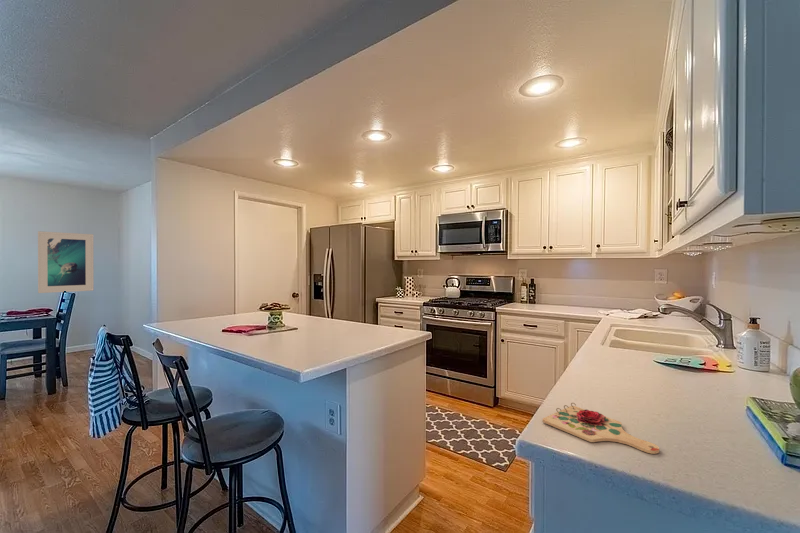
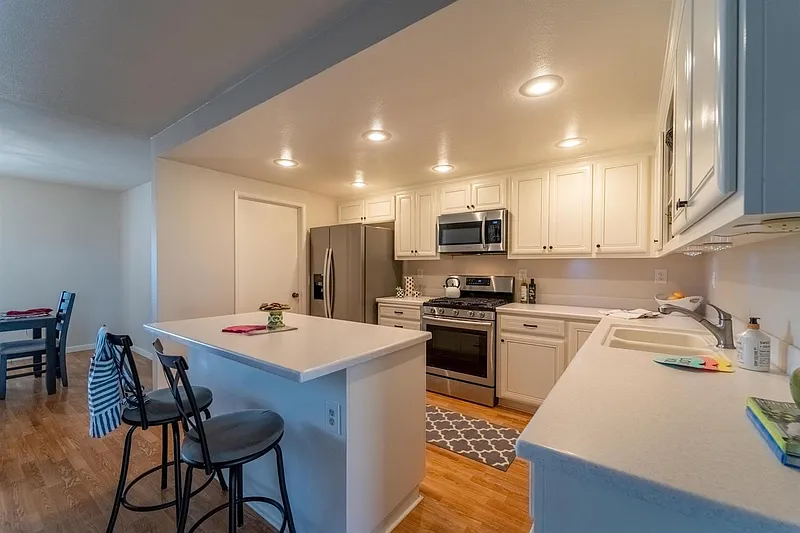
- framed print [37,230,95,294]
- cutting board [542,402,660,455]
